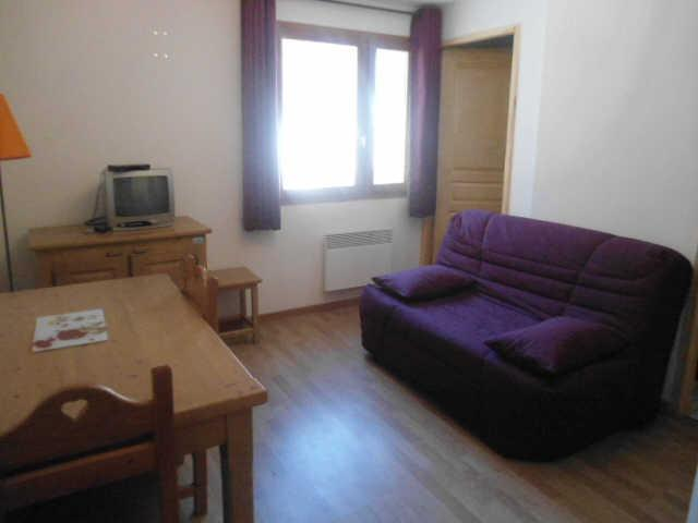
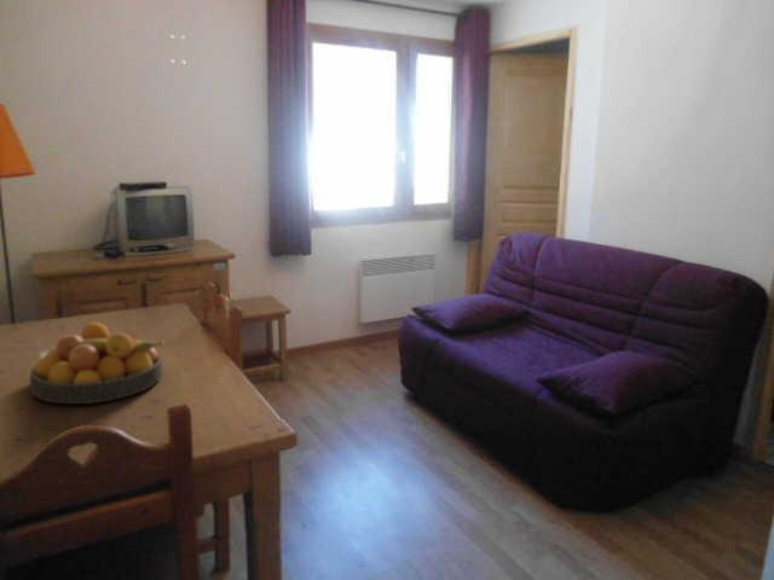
+ fruit bowl [29,321,164,405]
